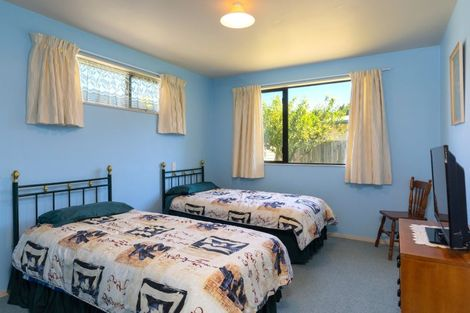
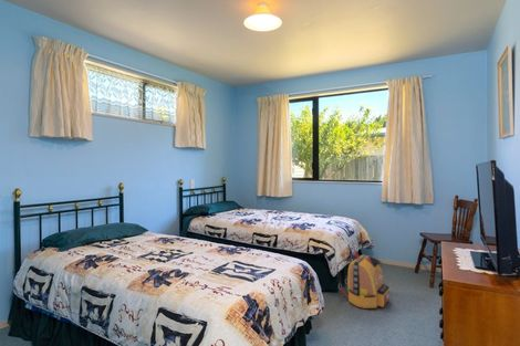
+ backpack [336,250,391,310]
